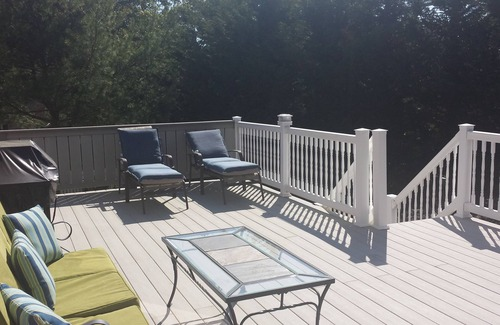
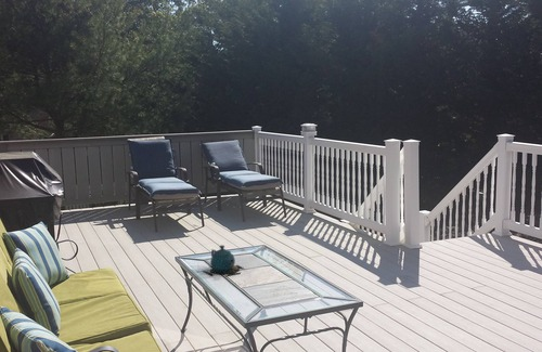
+ teapot [203,244,245,277]
